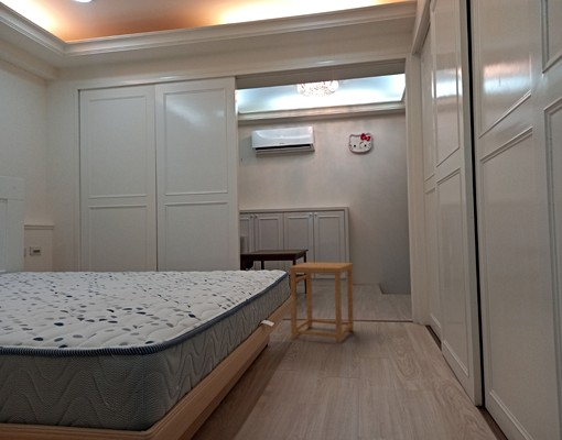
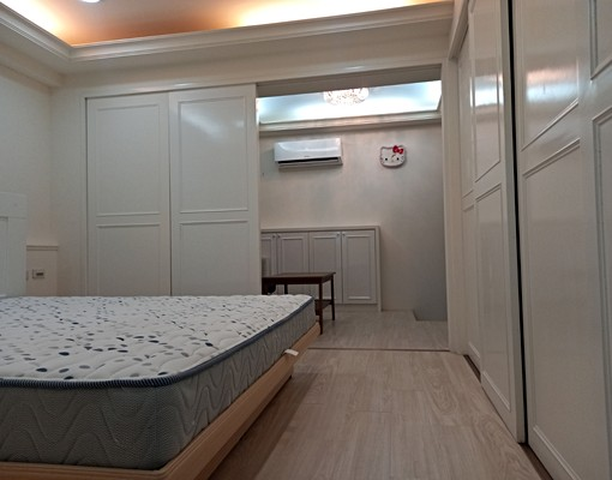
- side table [288,261,355,344]
